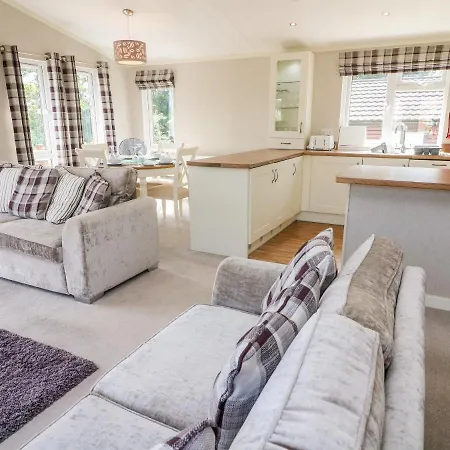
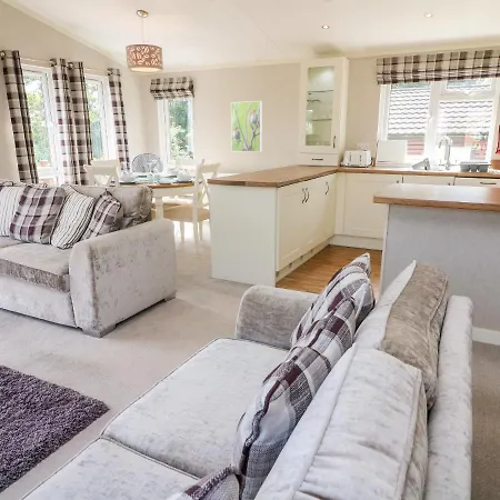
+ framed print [230,100,263,153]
